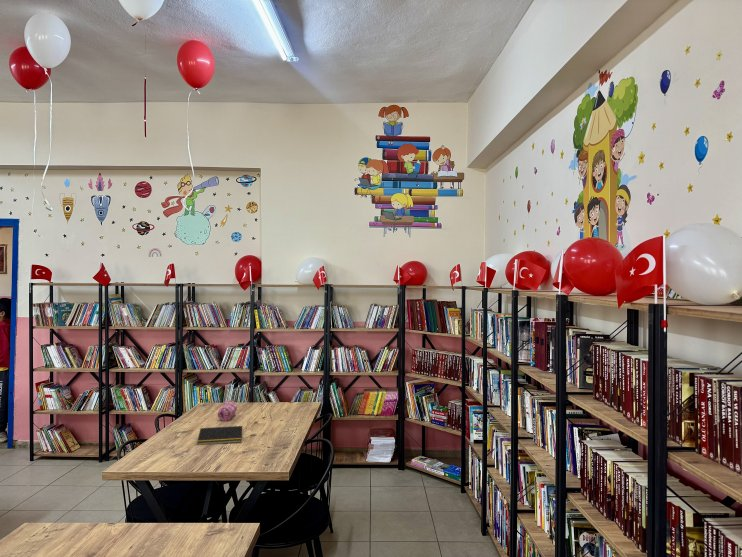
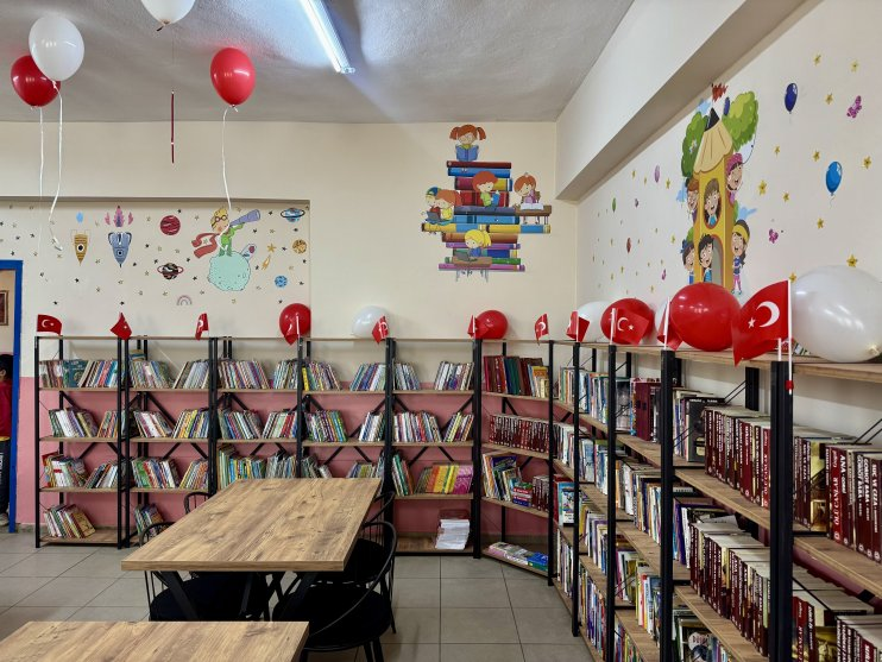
- pencil case [217,400,238,422]
- notepad [196,425,243,446]
